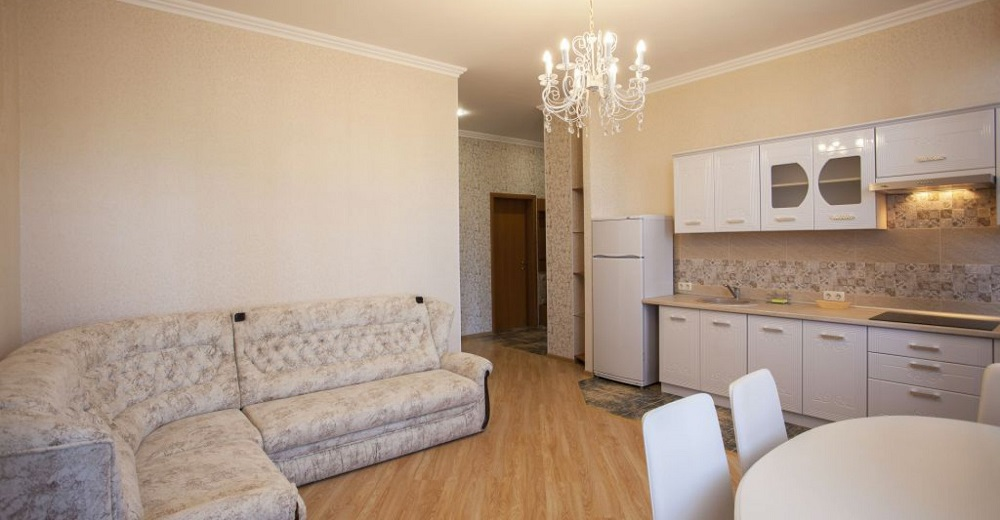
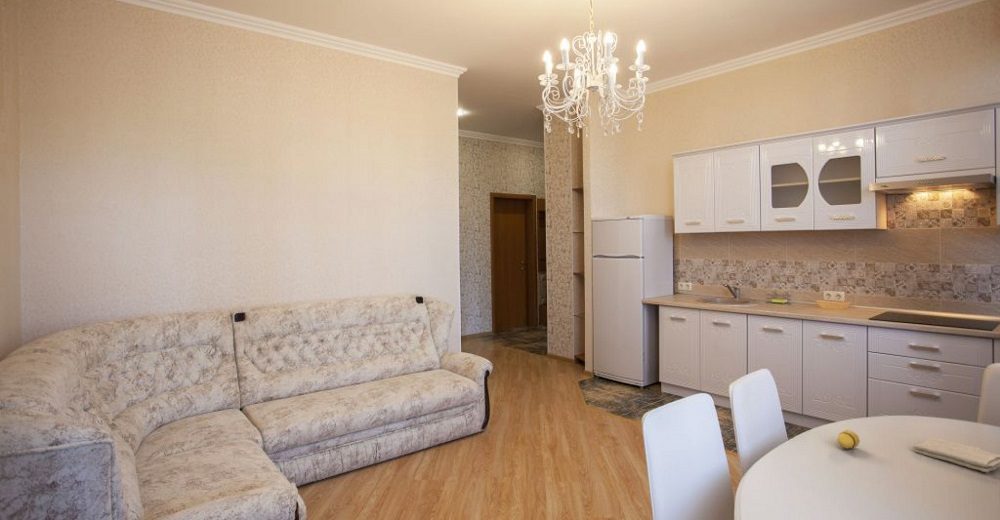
+ decorative egg [836,429,861,450]
+ washcloth [912,437,1000,474]
